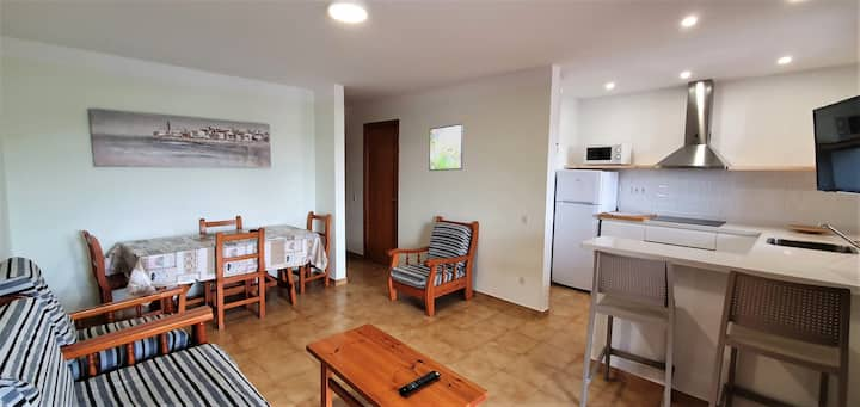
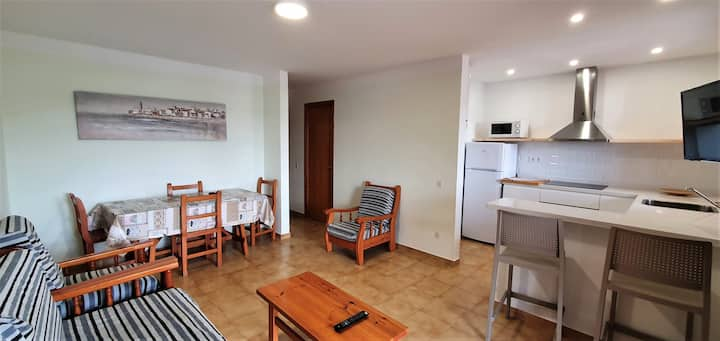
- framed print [428,123,465,172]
